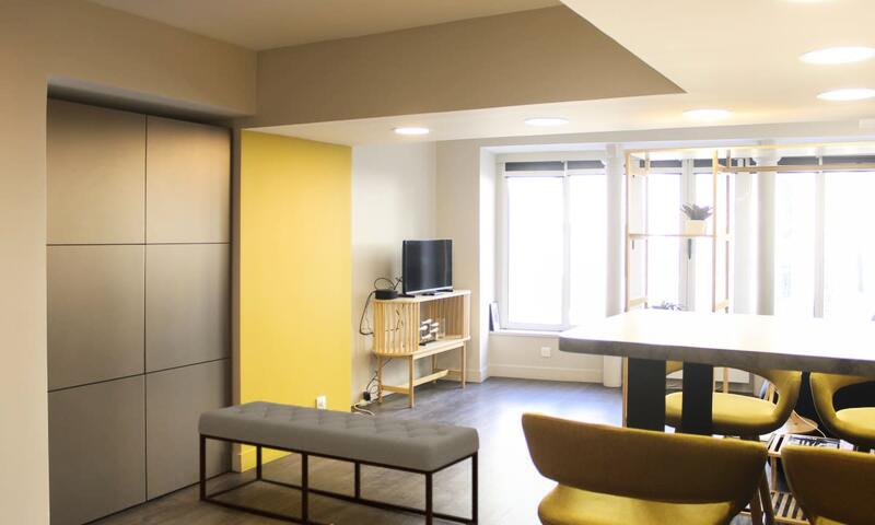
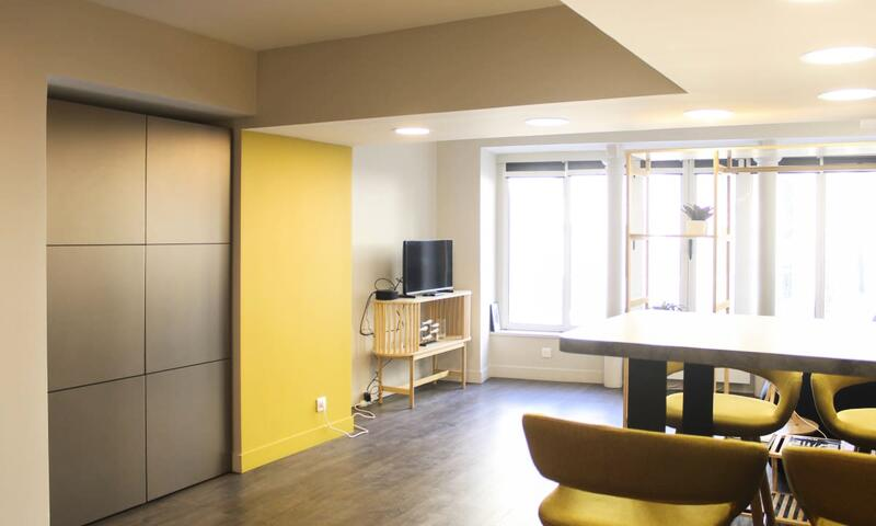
- bench [197,400,480,525]
